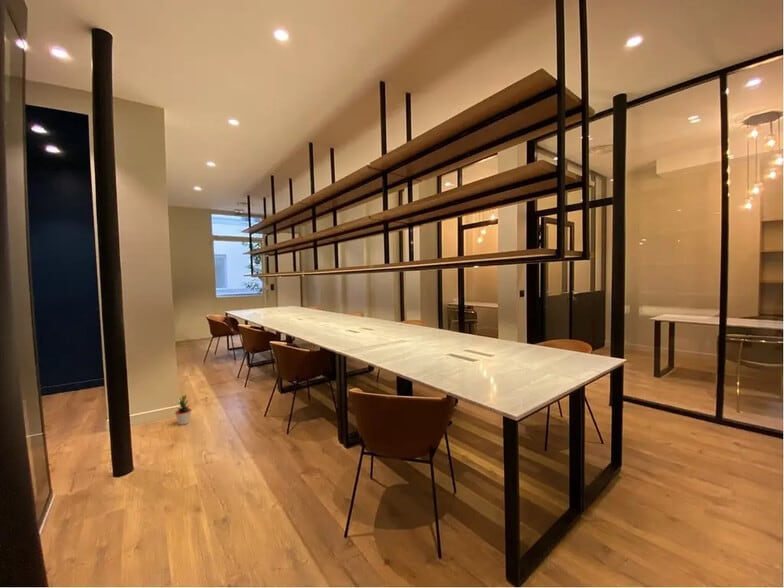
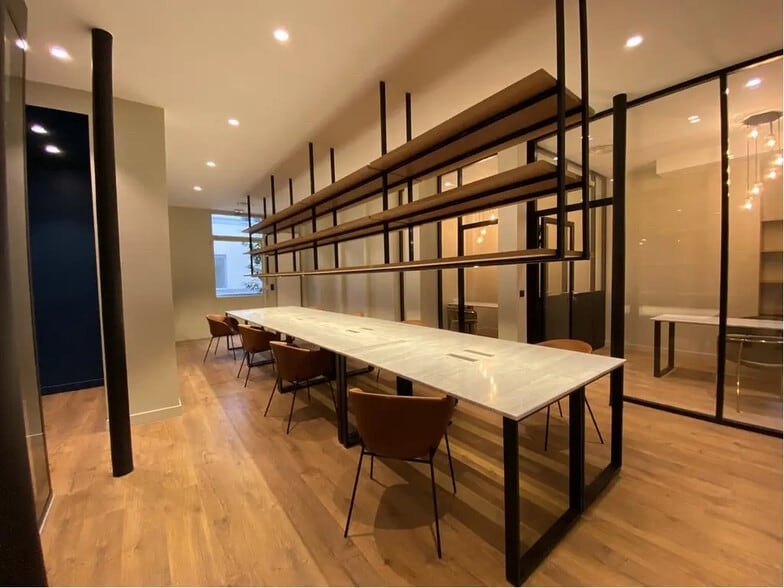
- potted plant [174,393,193,426]
